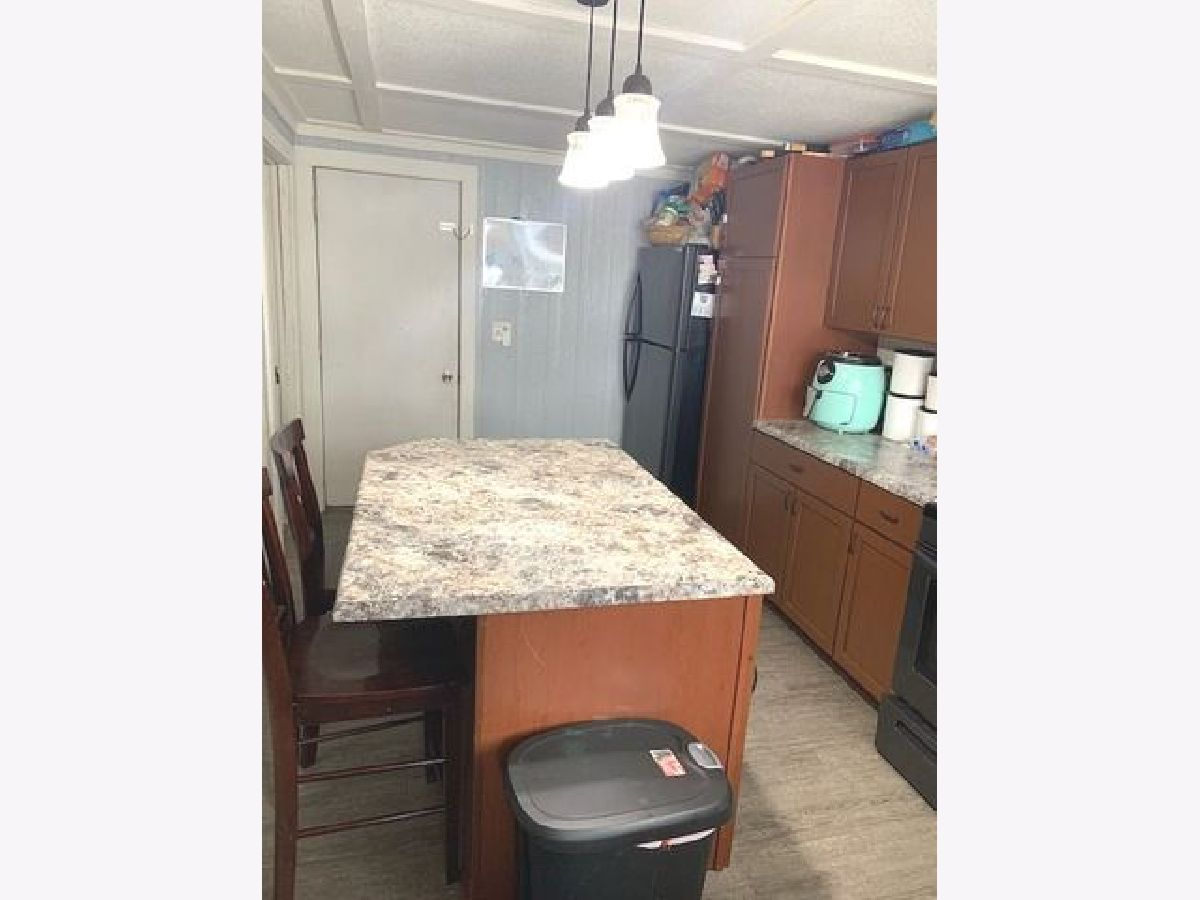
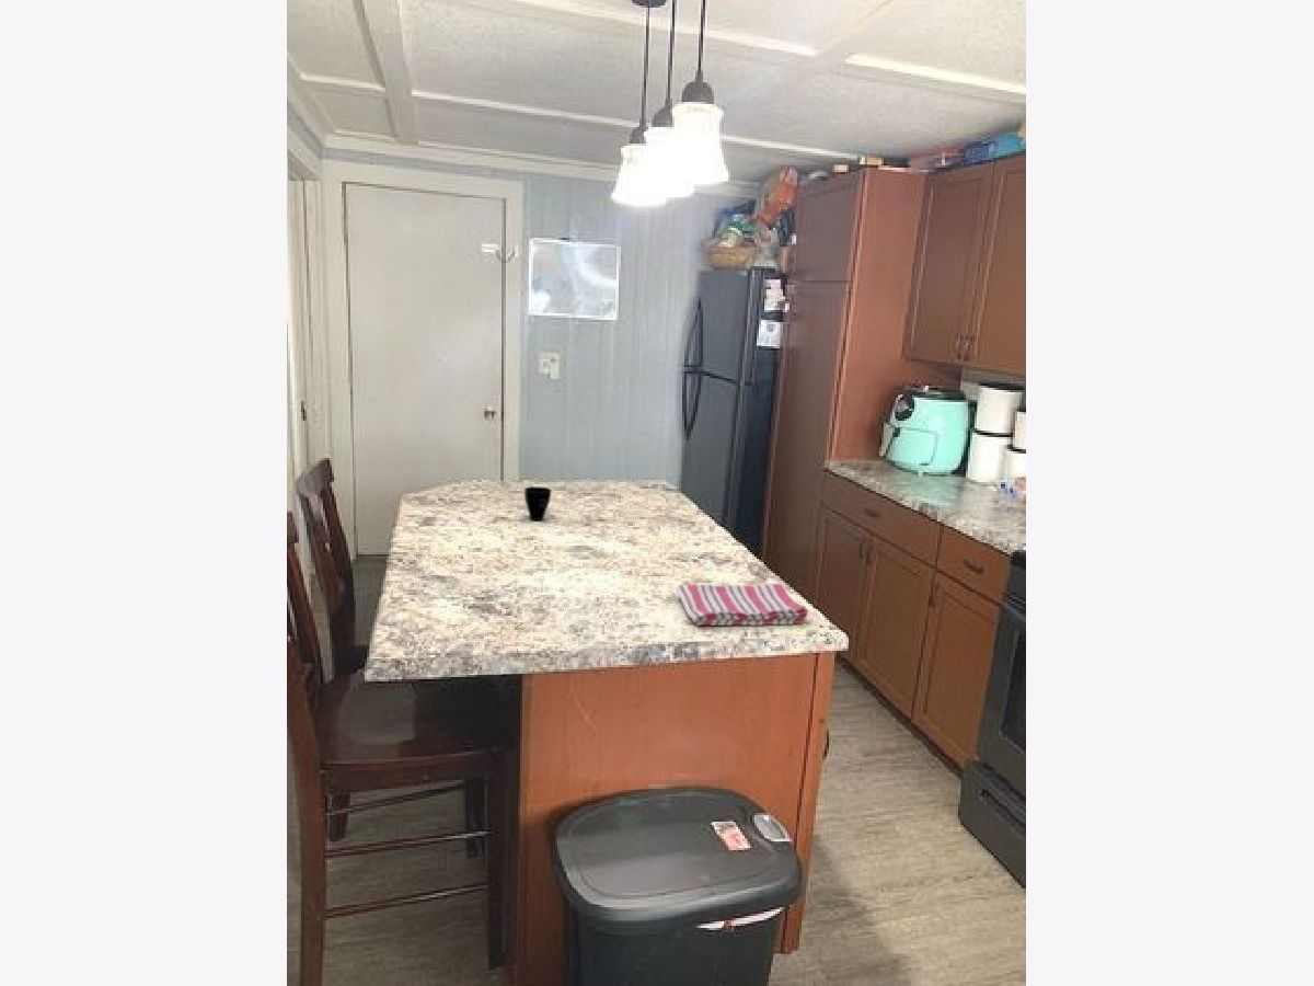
+ cup [523,485,553,521]
+ dish towel [675,583,809,627]
